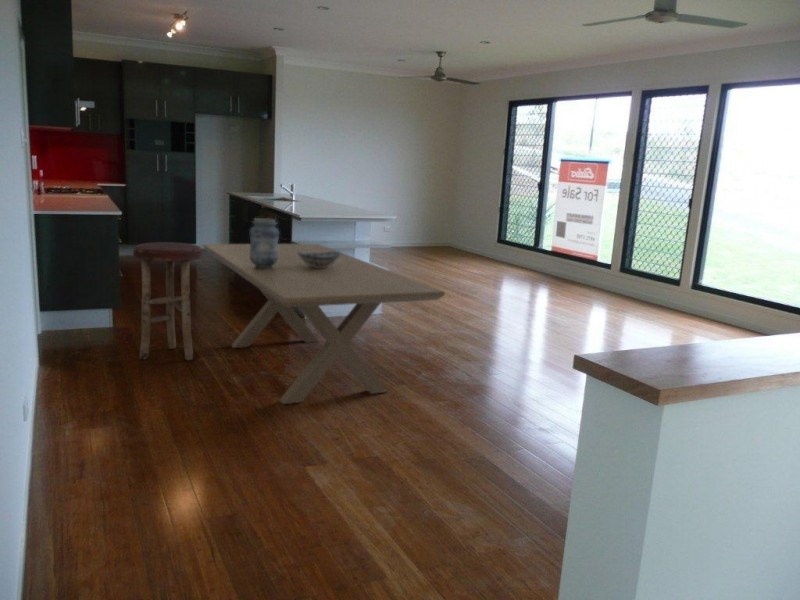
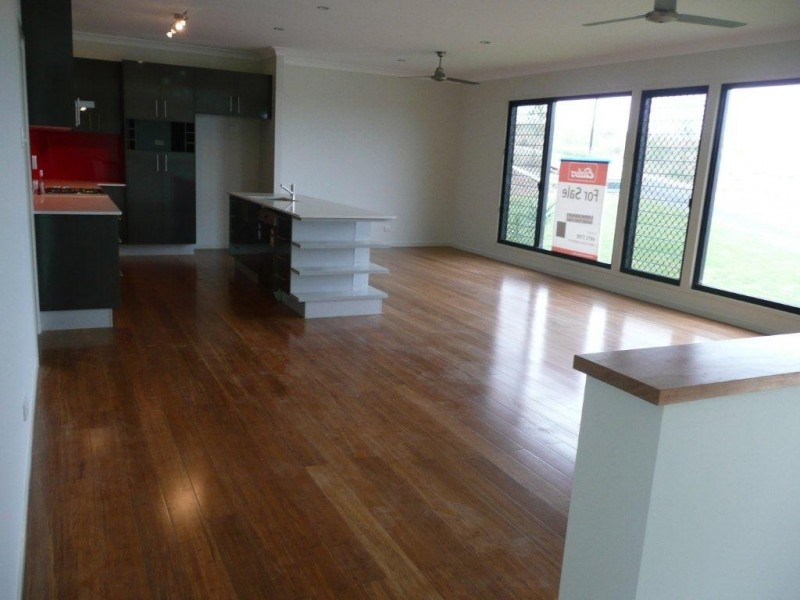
- vase [248,217,280,269]
- stool [132,241,204,361]
- decorative bowl [297,251,342,268]
- dining table [202,243,446,405]
